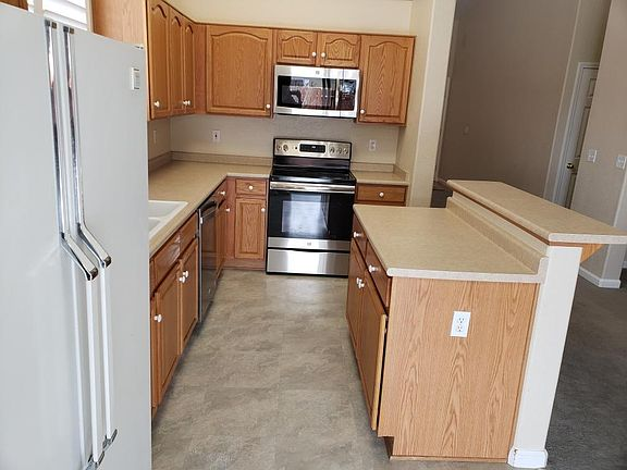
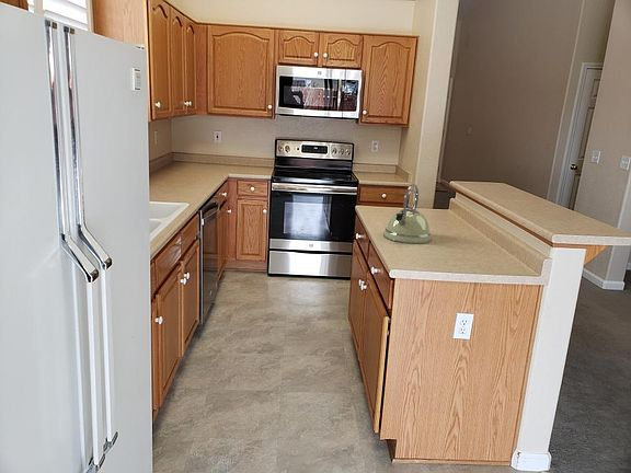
+ kettle [382,183,433,244]
